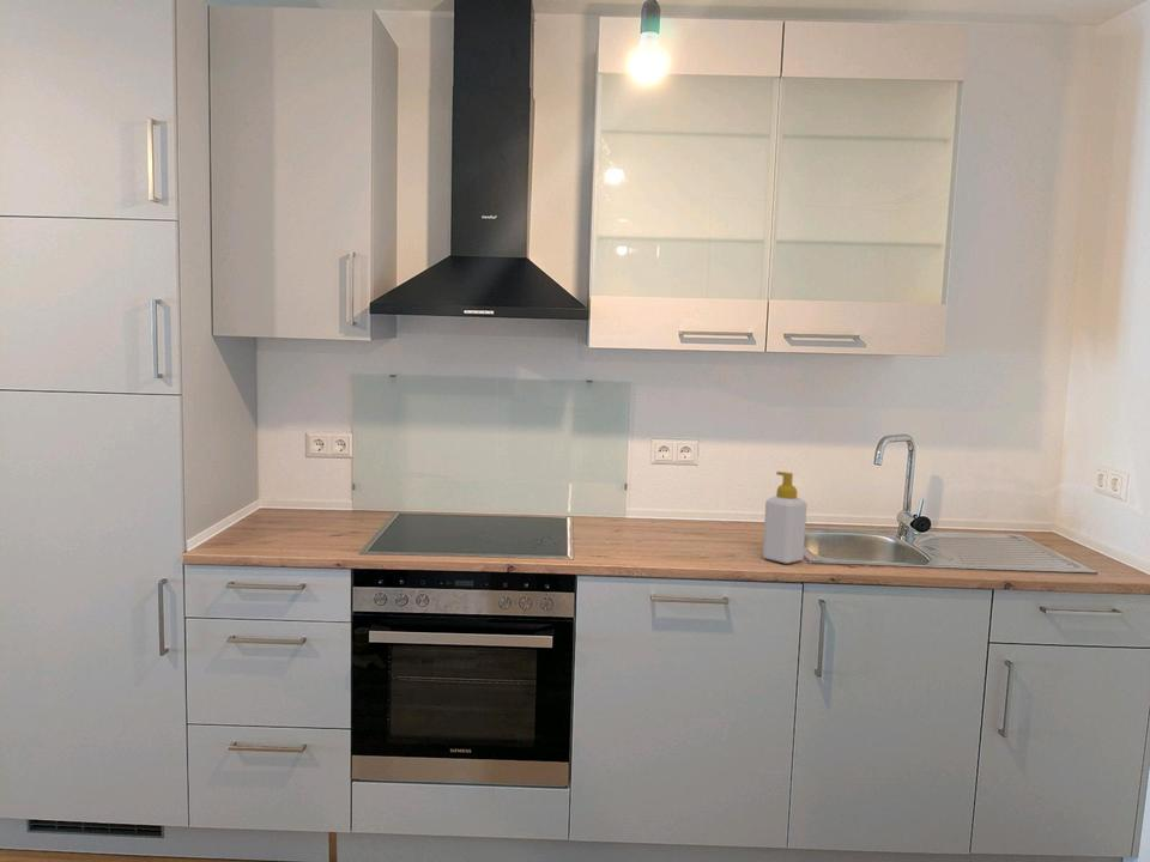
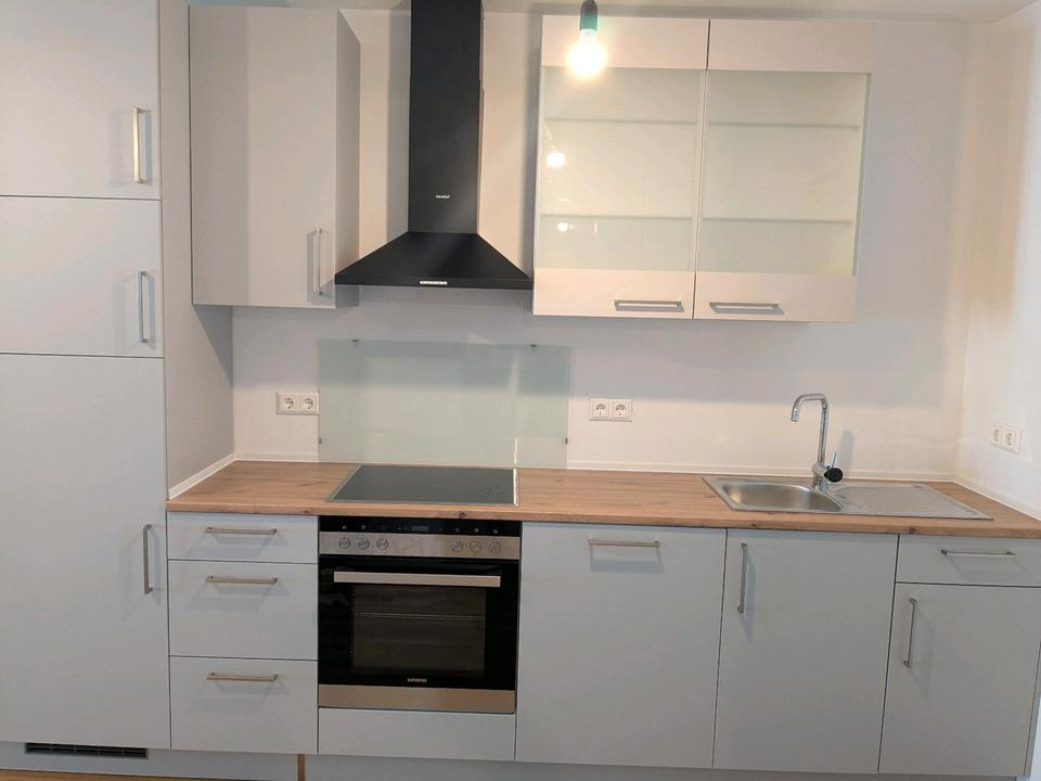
- soap bottle [762,471,809,565]
